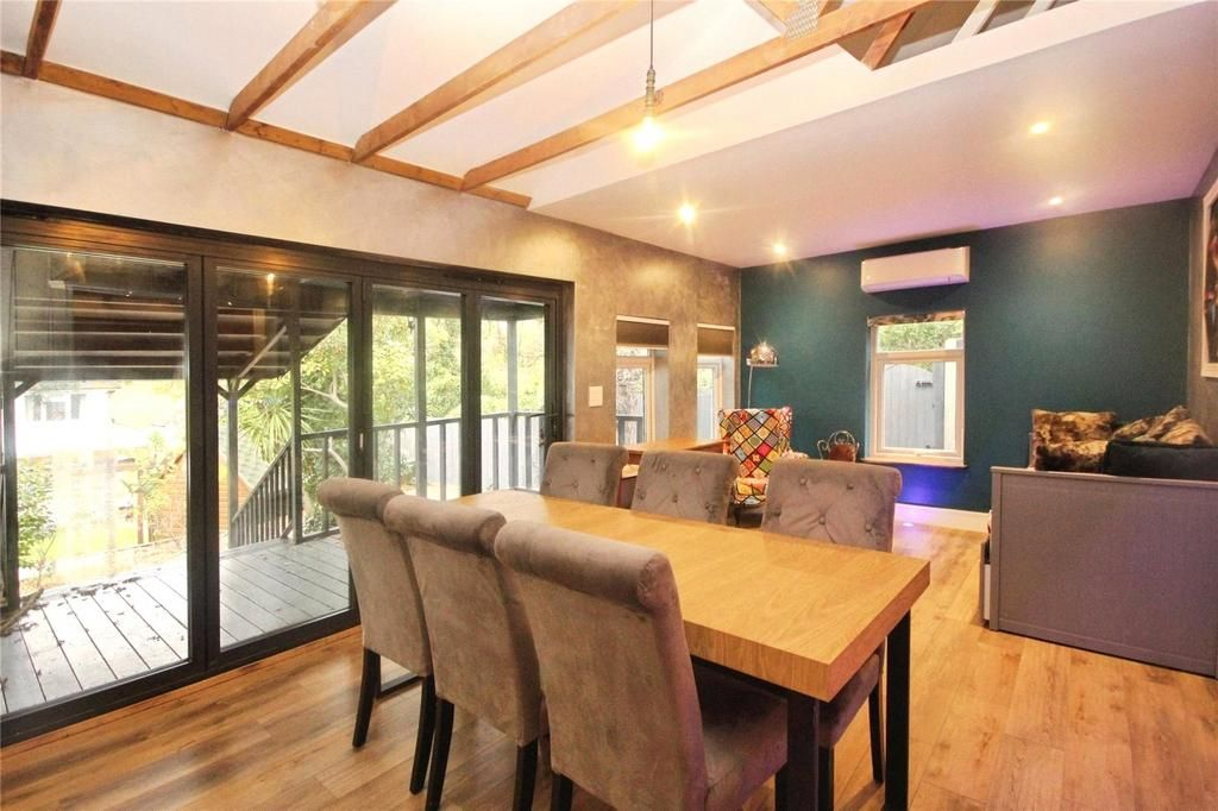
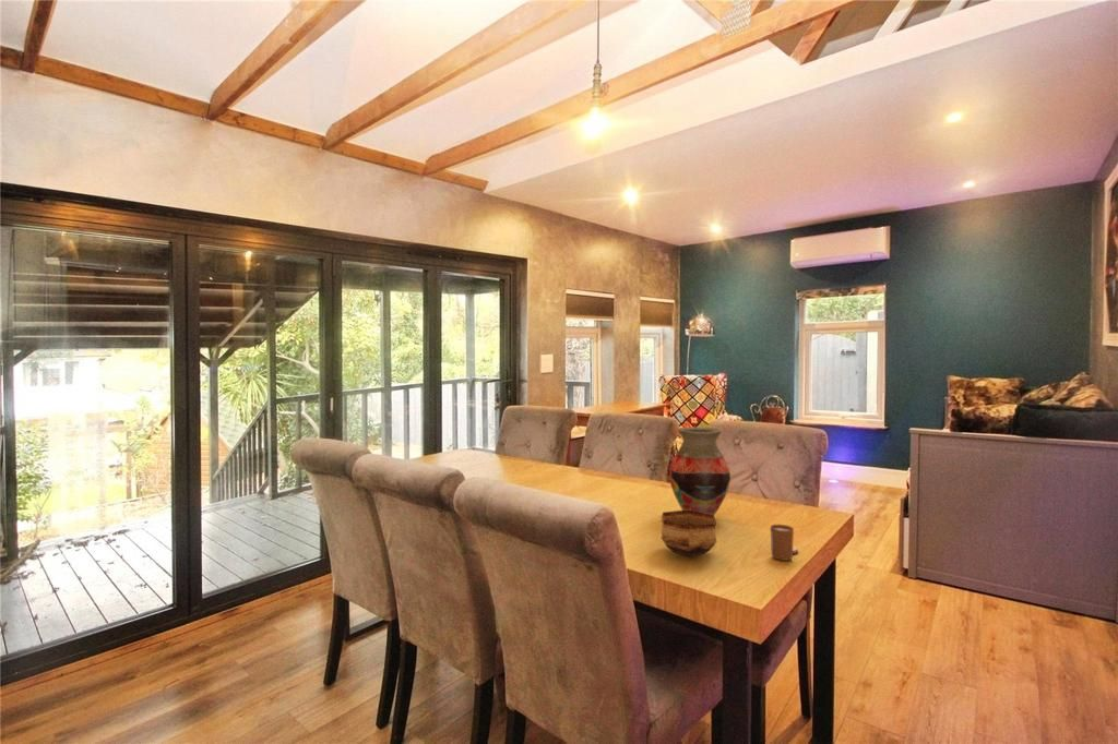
+ candle [770,524,799,562]
+ vase [668,427,732,516]
+ bowl [661,509,718,557]
